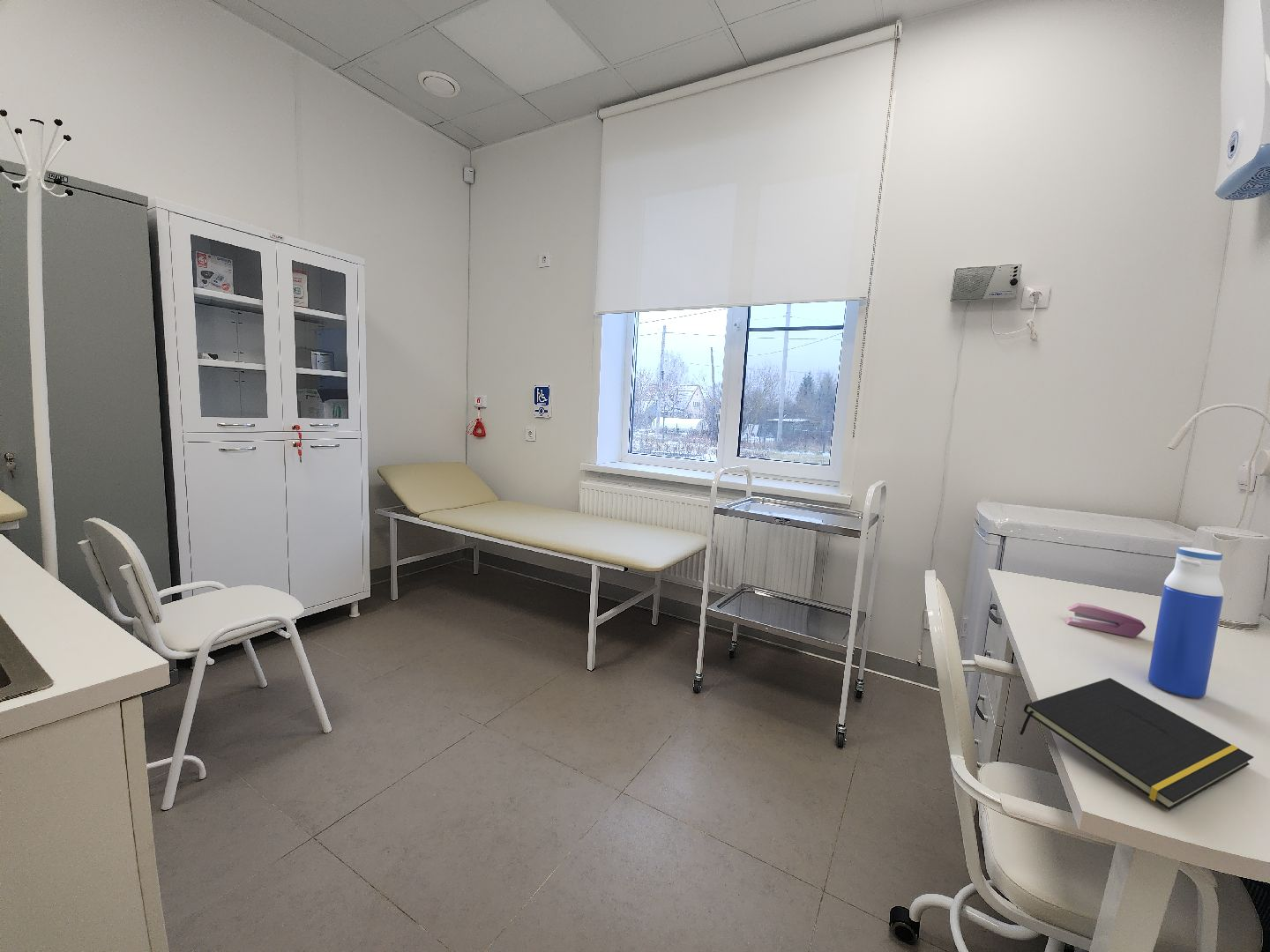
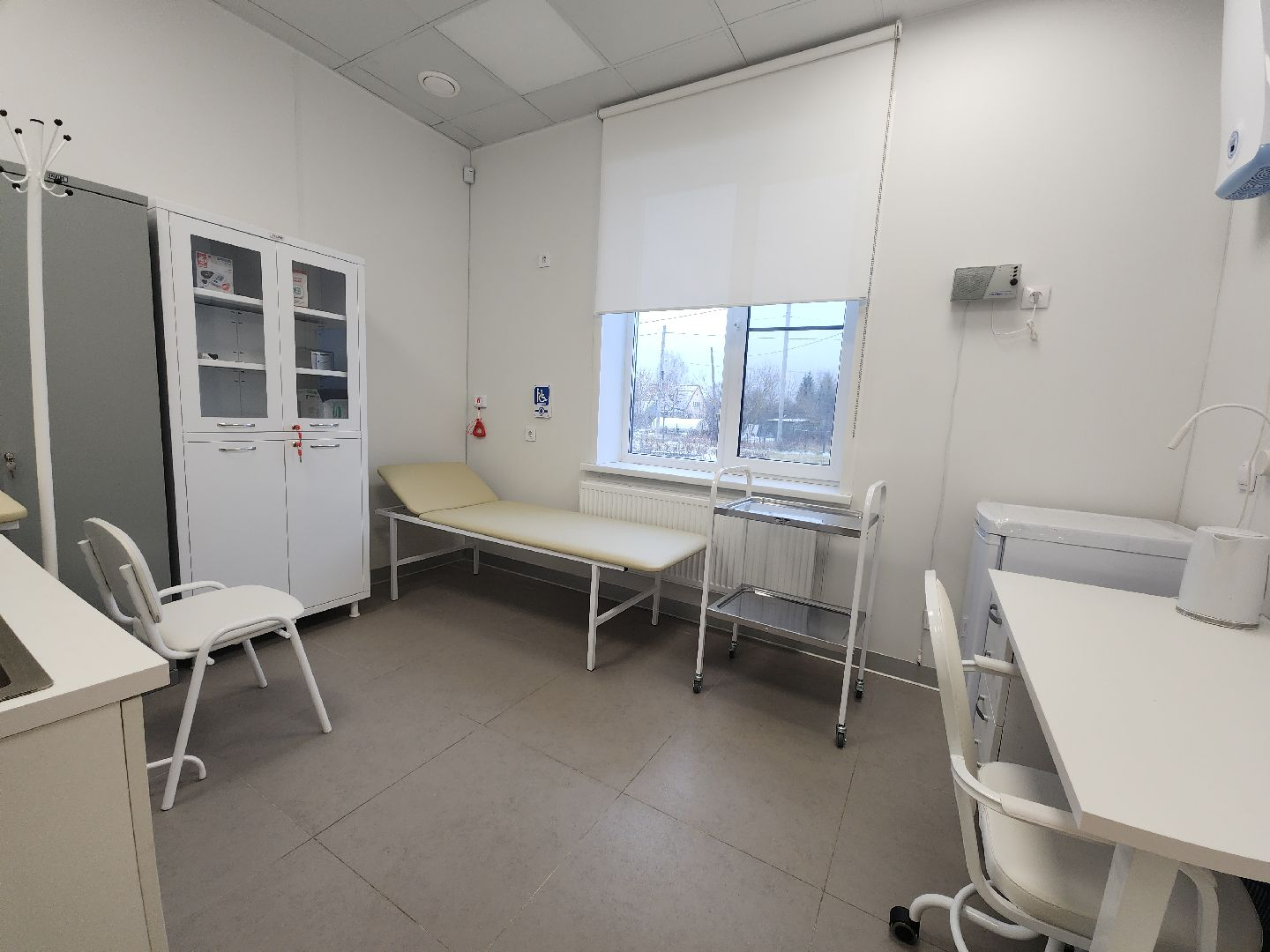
- stapler [1065,602,1147,638]
- notepad [1019,677,1254,811]
- water bottle [1147,547,1225,699]
